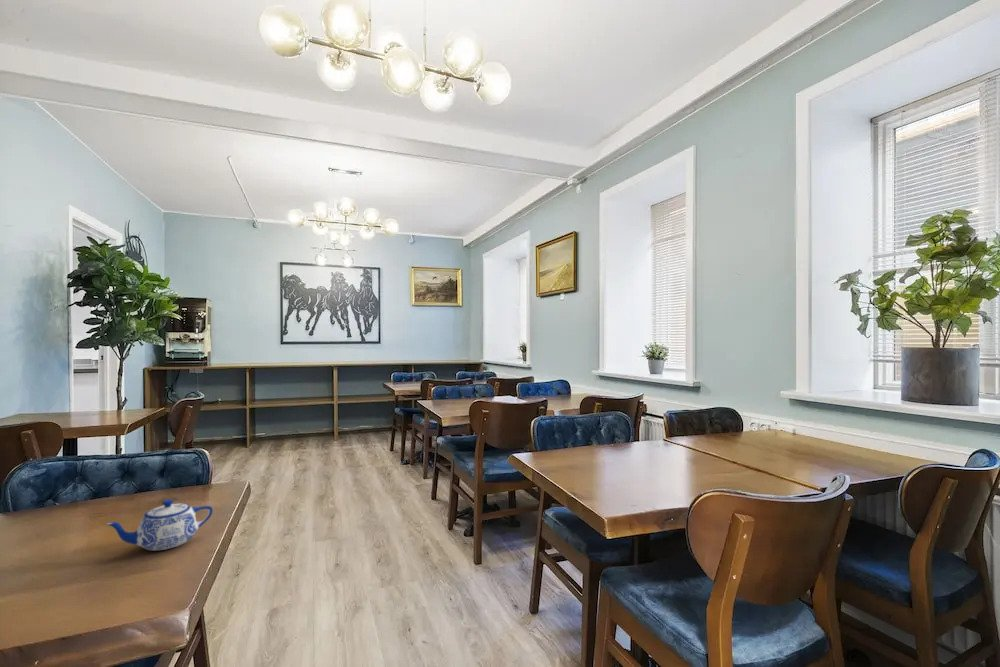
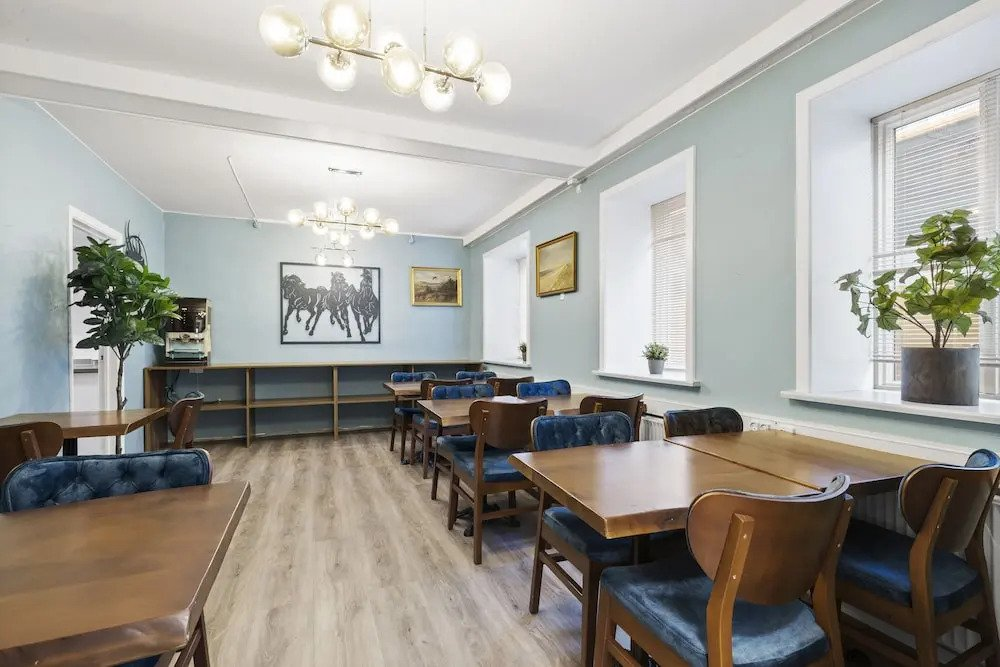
- teapot [105,498,214,552]
